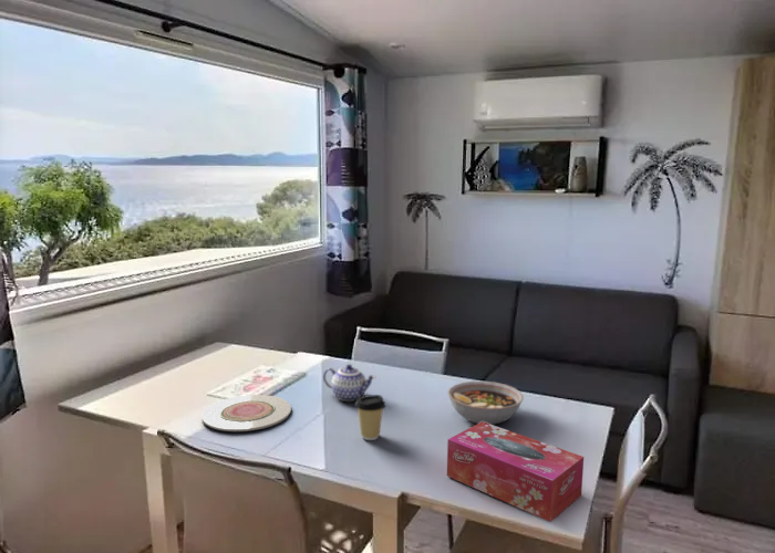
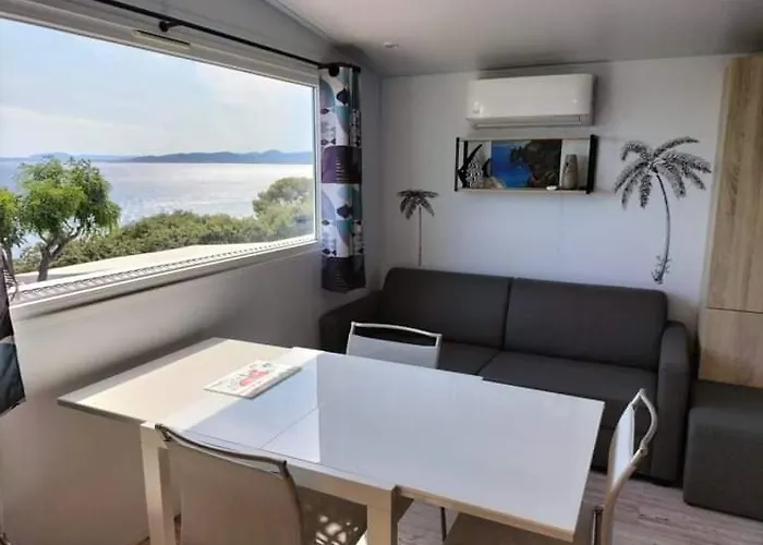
- coffee cup [354,394,386,441]
- bowl [446,380,525,426]
- tissue box [446,421,585,523]
- teapot [322,363,376,403]
- plate [200,394,292,432]
